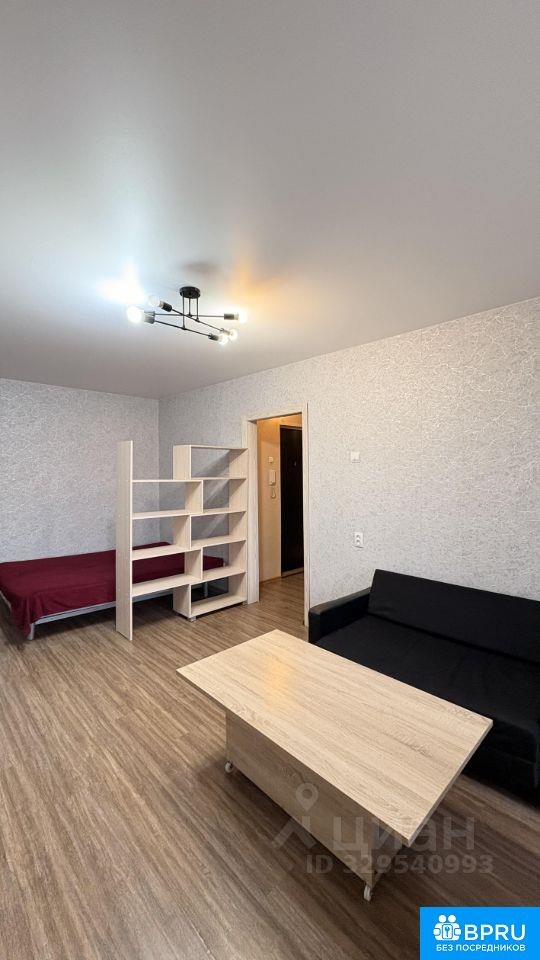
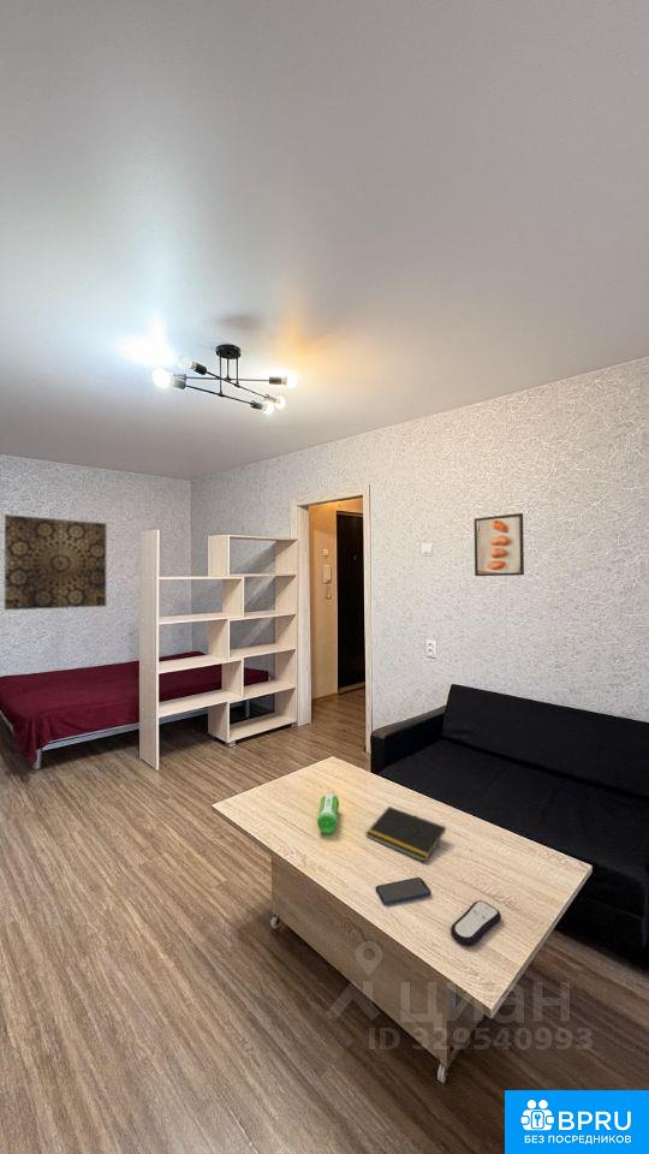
+ smartphone [375,876,433,906]
+ notepad [364,805,447,863]
+ speaker [316,792,340,834]
+ wall art [4,513,107,611]
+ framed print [474,512,525,577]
+ remote control [449,899,502,947]
